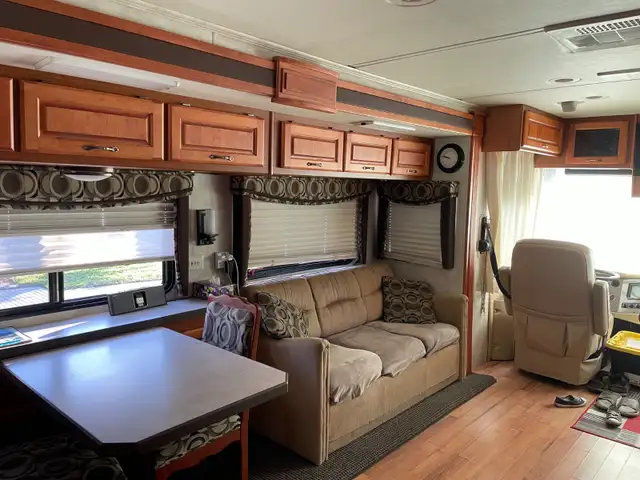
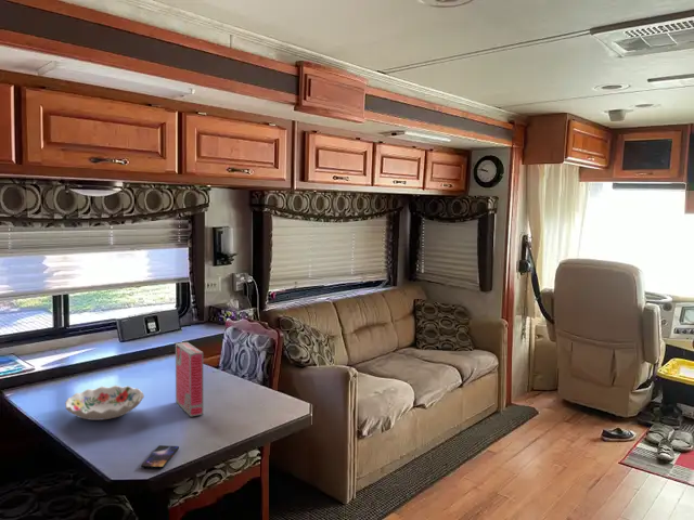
+ board game [175,341,204,418]
+ smartphone [140,444,180,470]
+ decorative bowl [64,385,145,421]
